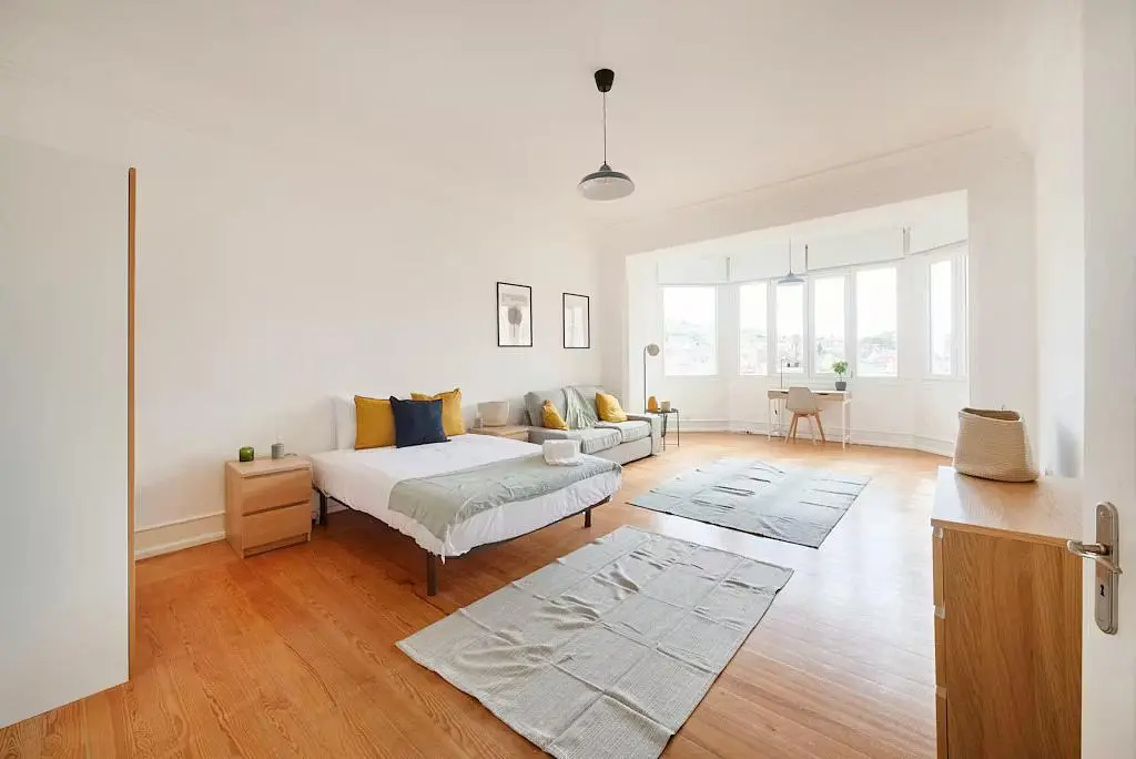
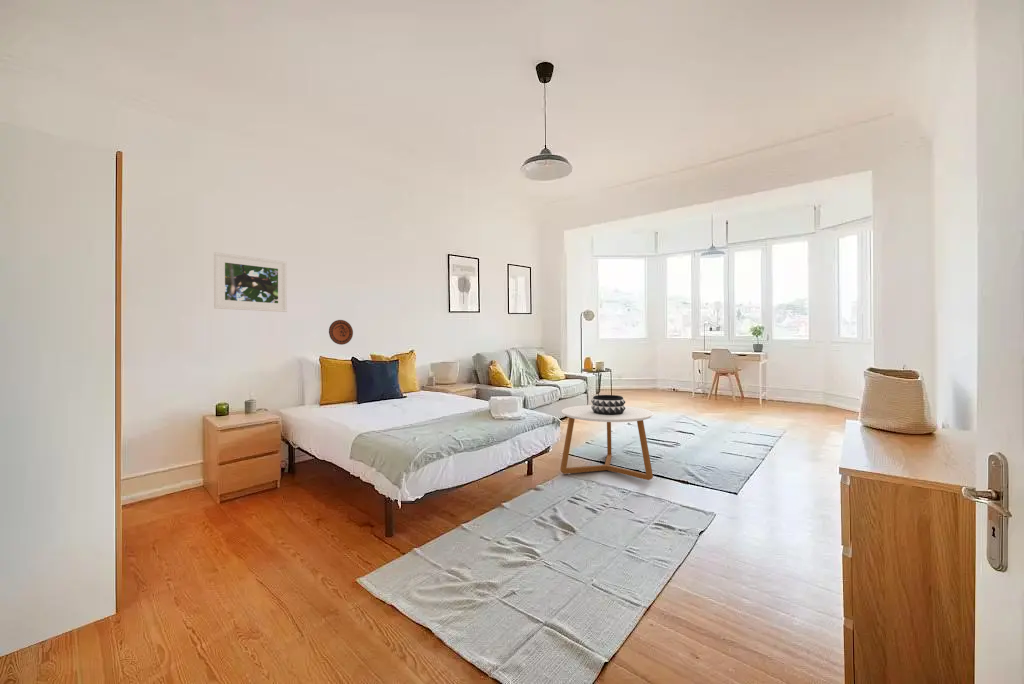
+ coffee table [559,404,654,481]
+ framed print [213,251,288,313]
+ decorative bowl [590,394,626,415]
+ decorative plate [328,319,354,346]
